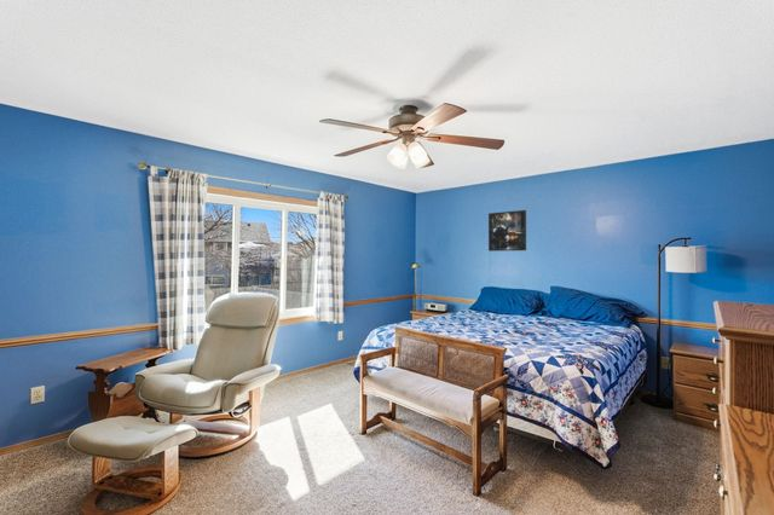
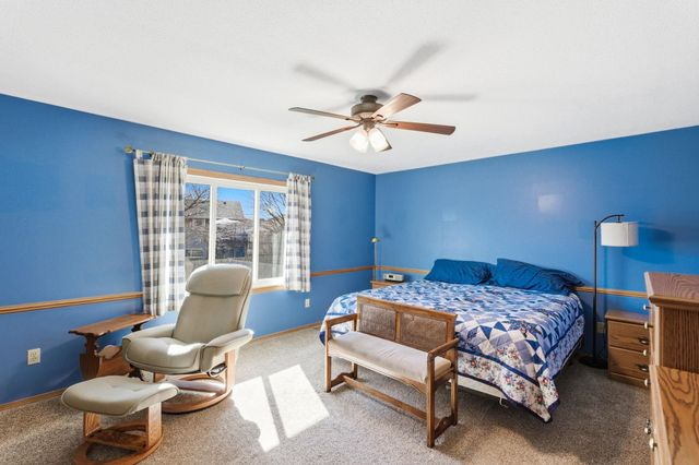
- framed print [487,209,527,253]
